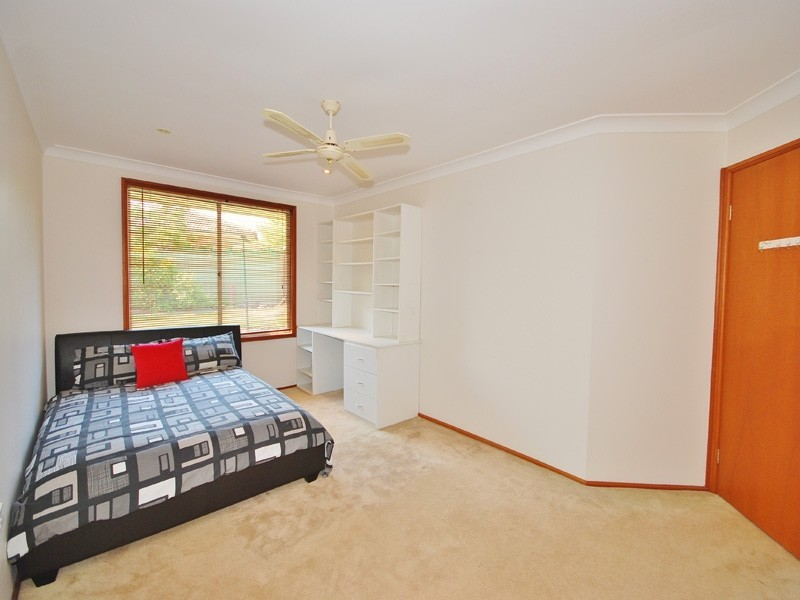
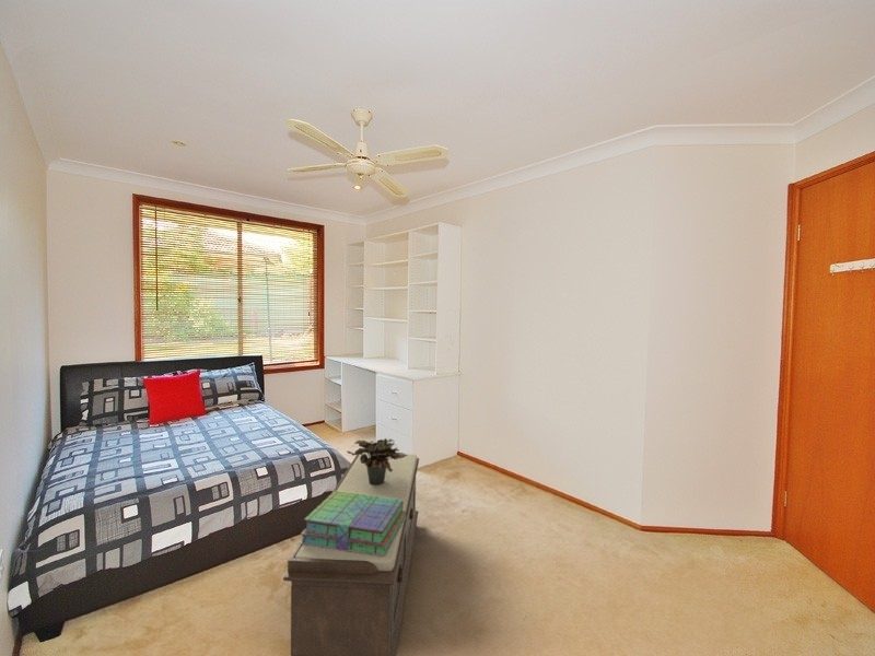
+ potted plant [346,437,408,485]
+ bench [282,452,420,656]
+ stack of books [300,491,406,557]
